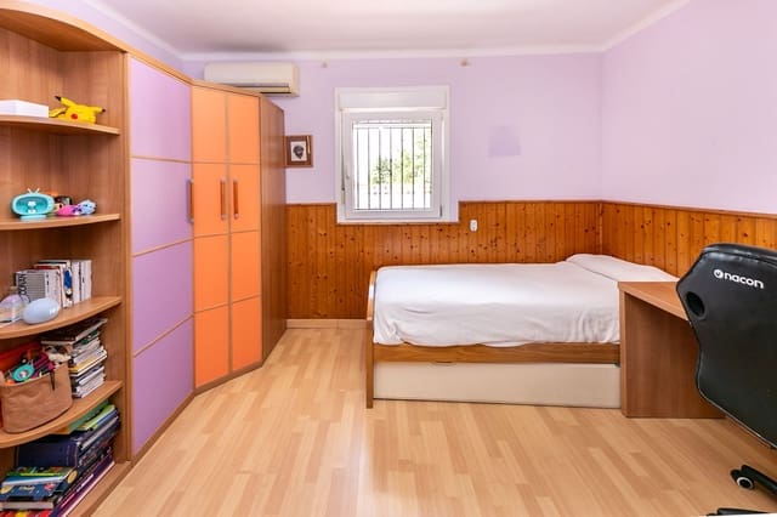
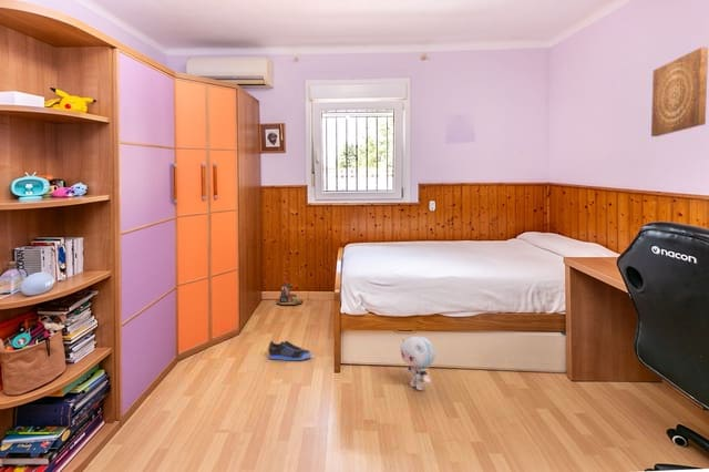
+ plush toy [399,335,436,391]
+ sneaker [267,340,312,361]
+ wall art [650,47,709,137]
+ toy house [276,280,305,306]
